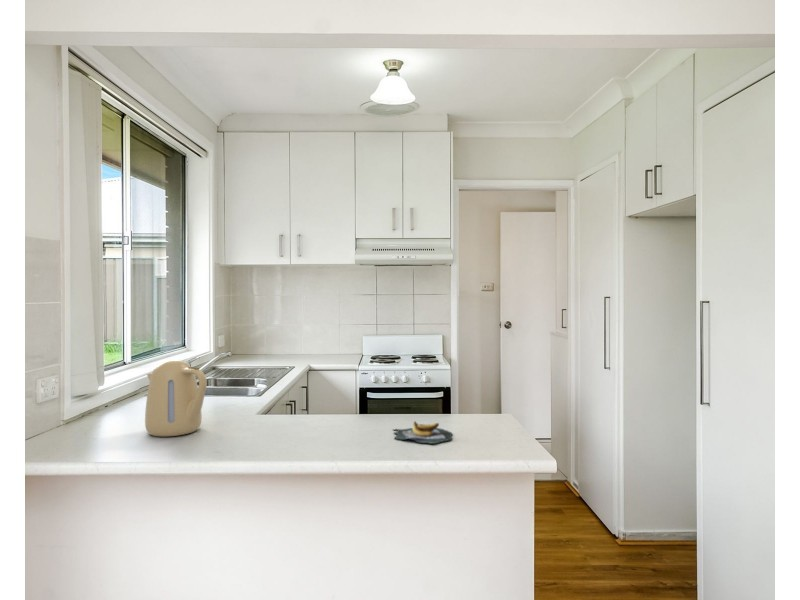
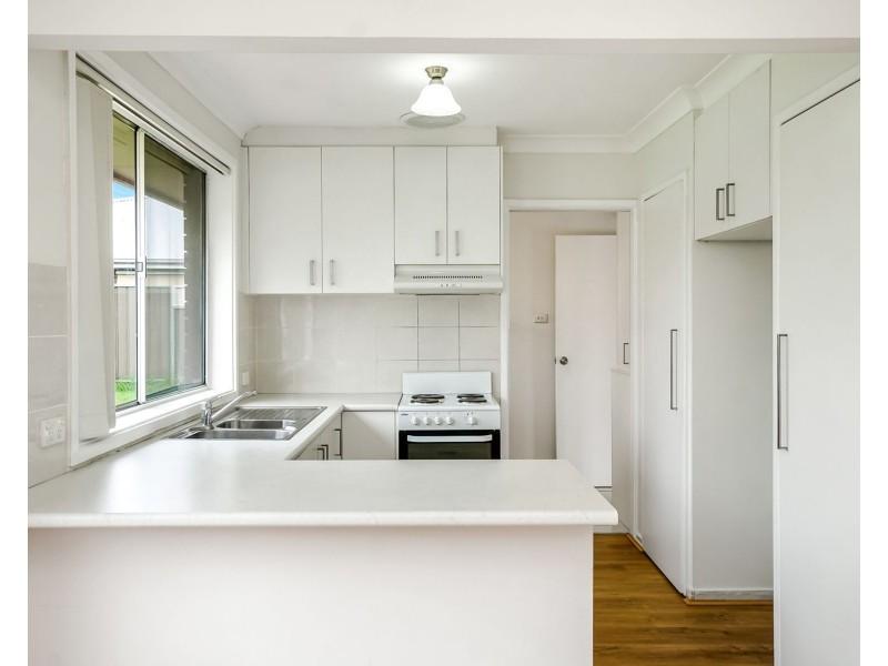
- banana bunch [392,420,453,445]
- kettle [144,358,208,437]
